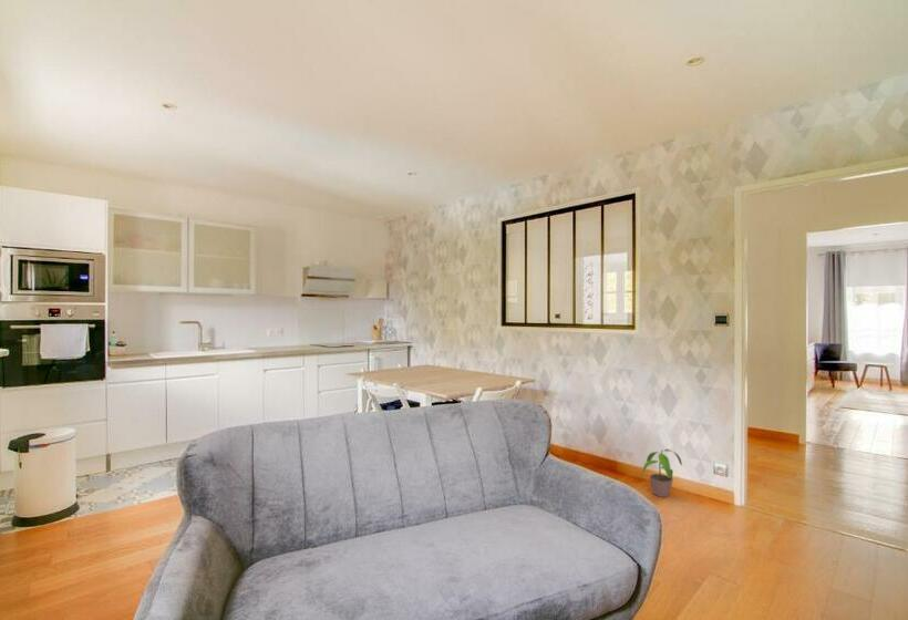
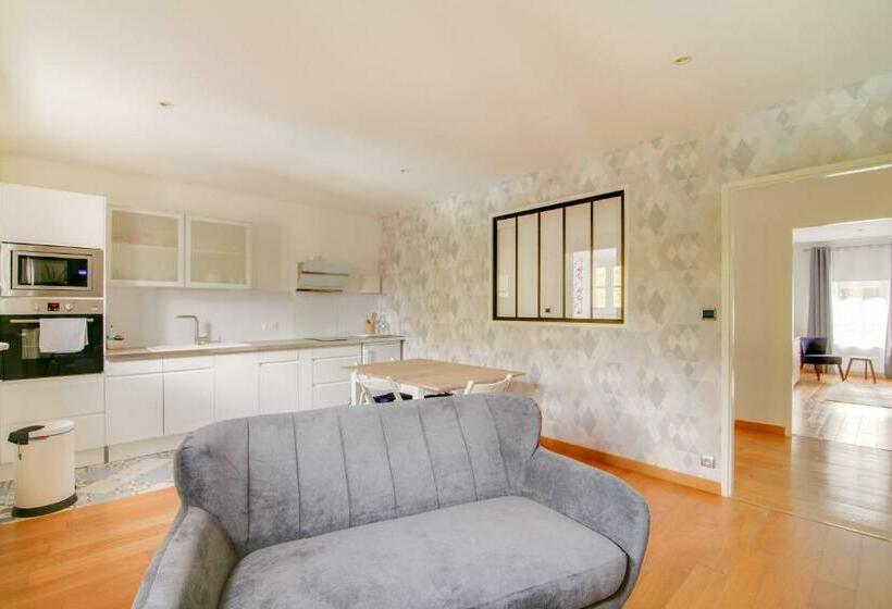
- potted plant [640,447,683,498]
